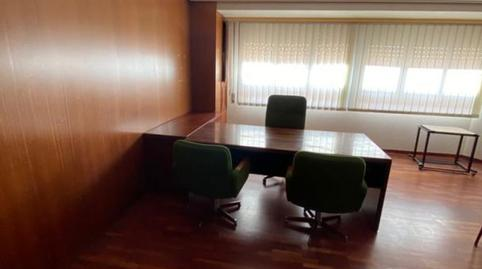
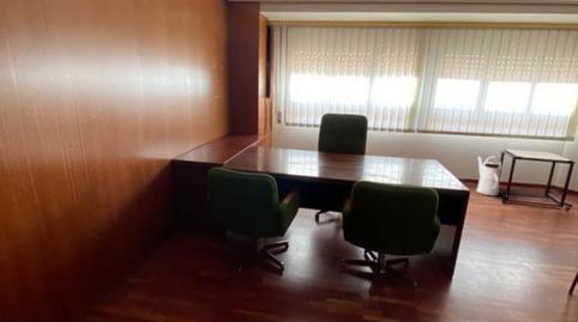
+ watering can [475,156,502,196]
